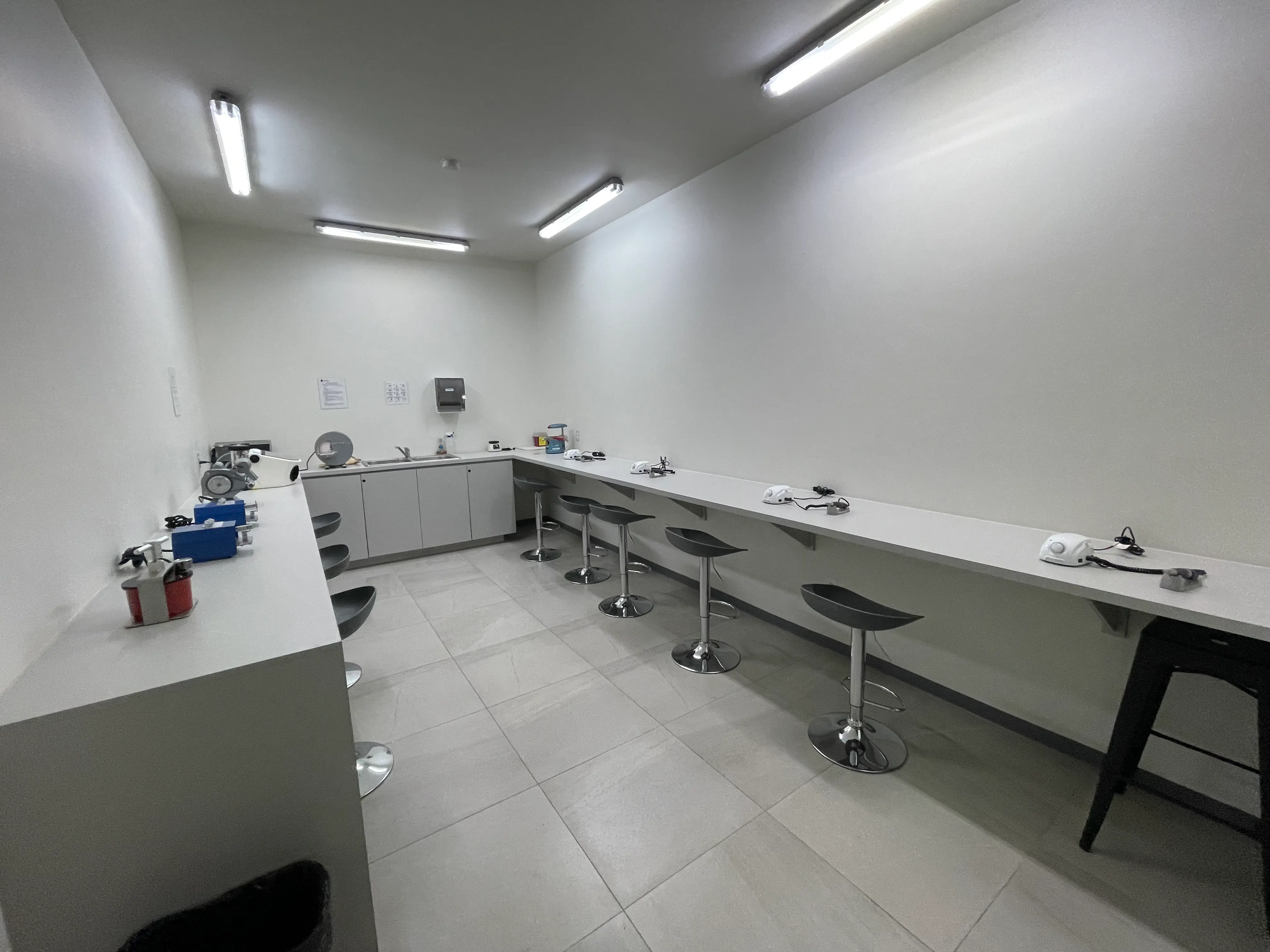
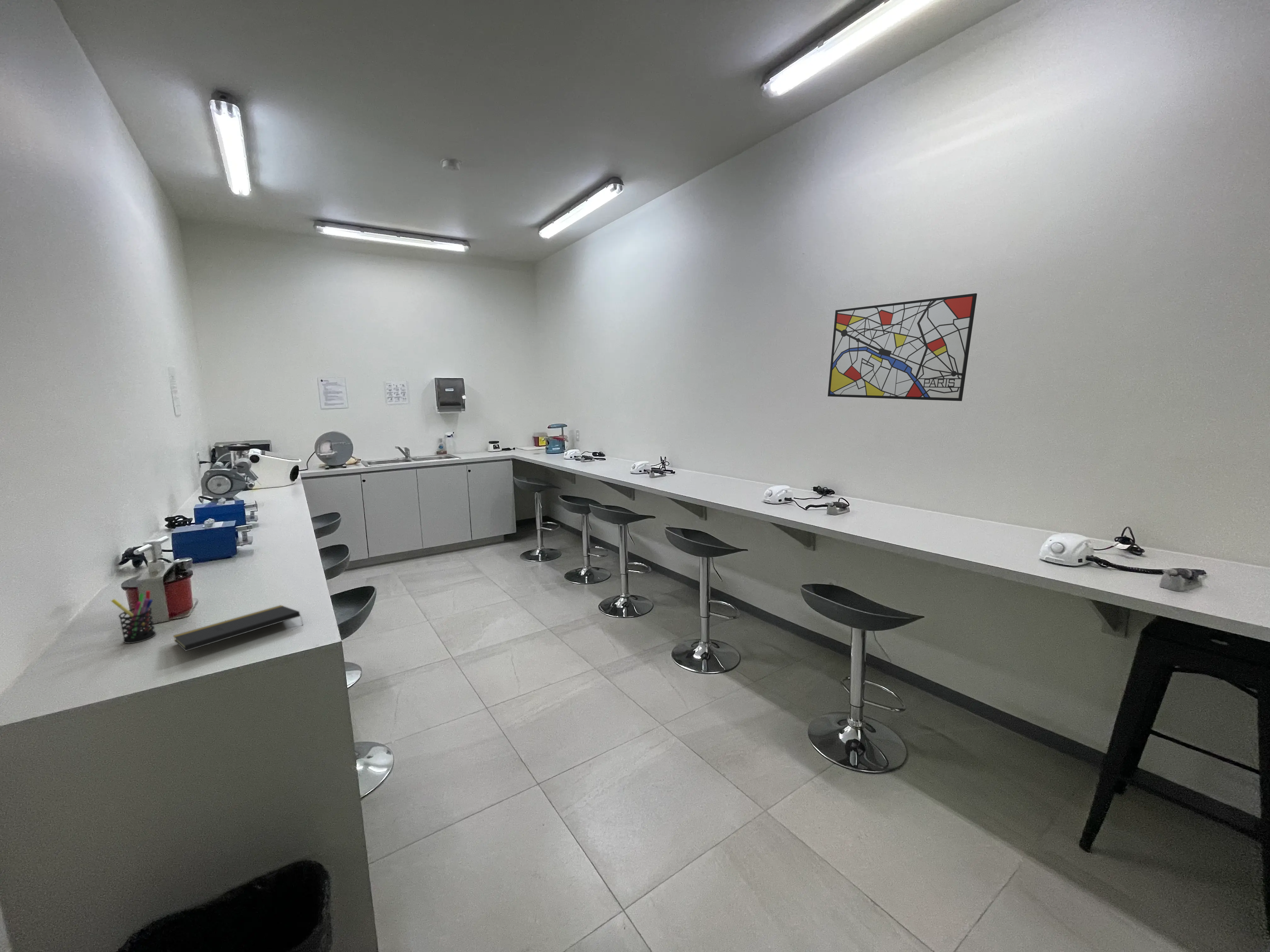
+ pen holder [111,590,156,644]
+ notepad [173,605,304,652]
+ wall art [827,293,977,401]
